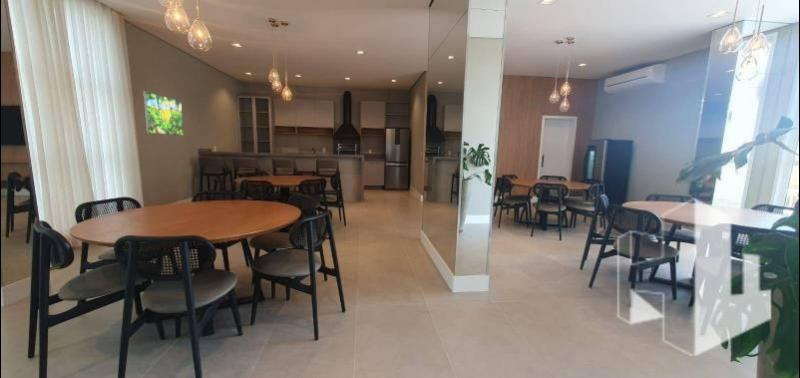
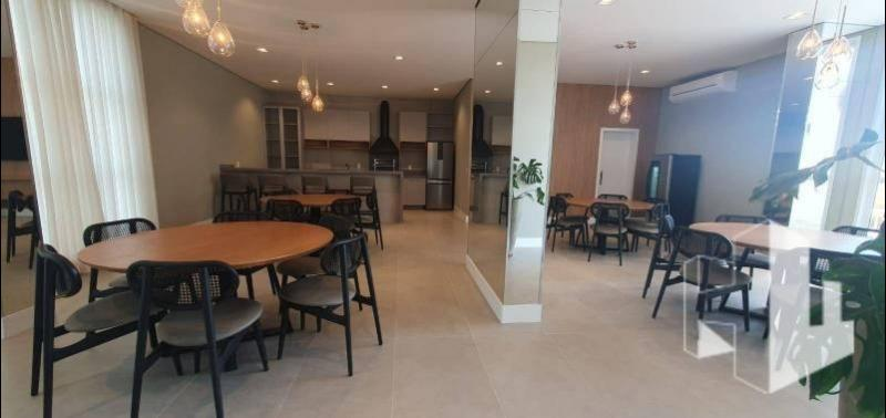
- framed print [142,90,185,137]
